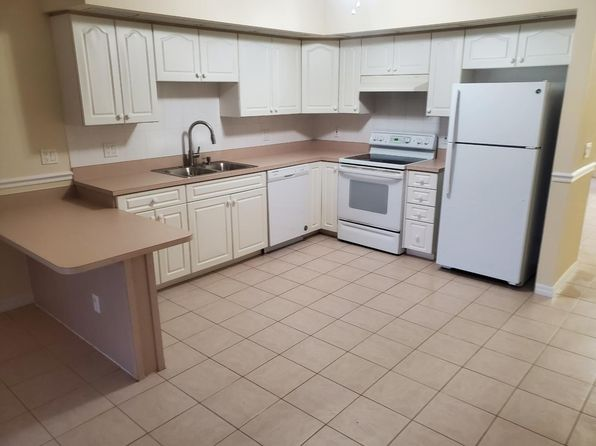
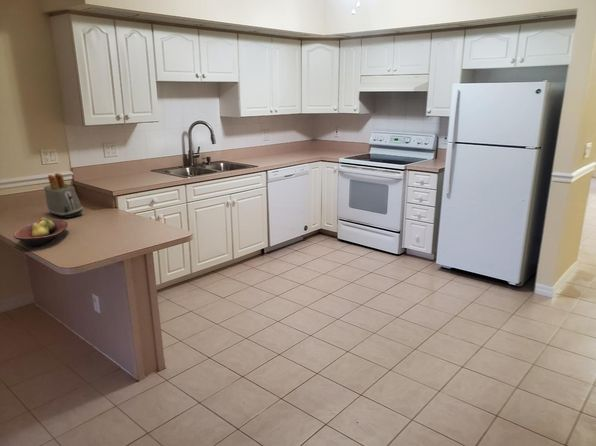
+ fruit bowl [13,217,69,247]
+ toaster [43,172,84,219]
